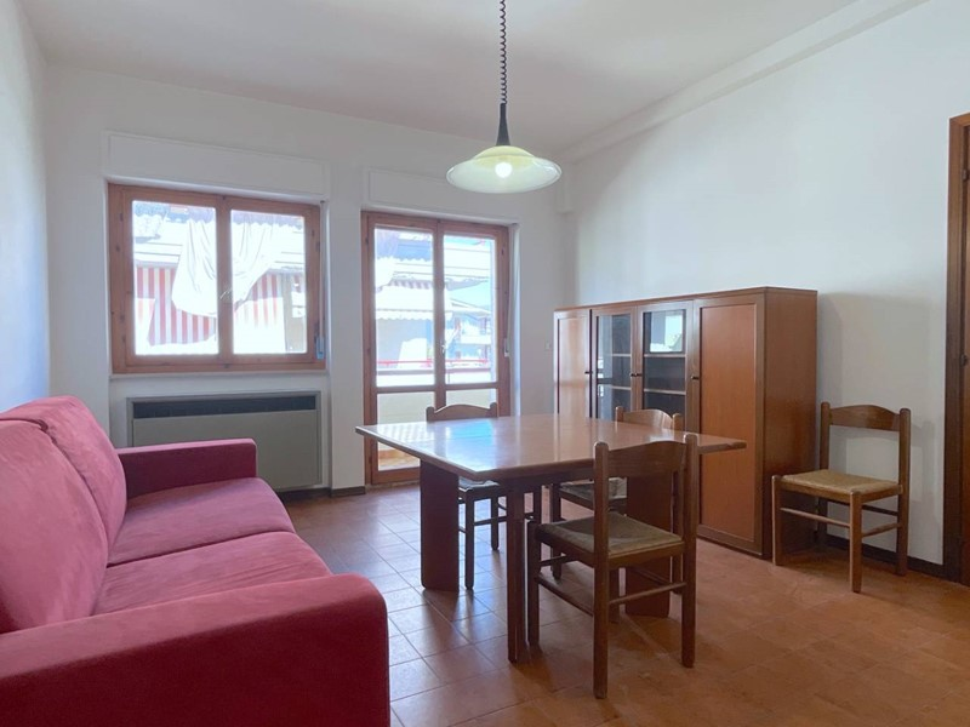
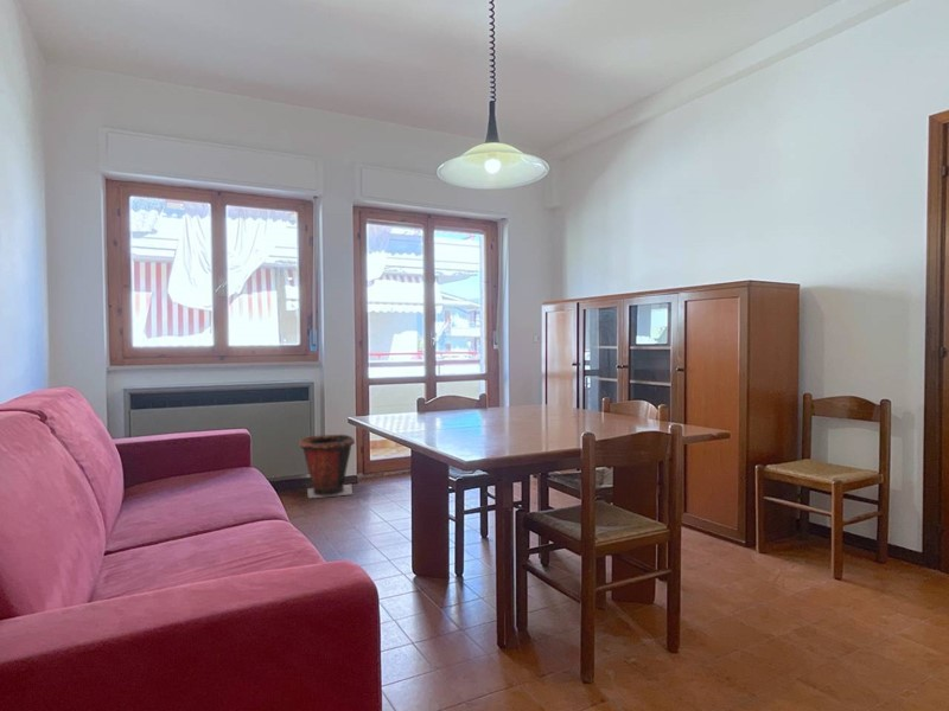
+ waste bin [298,434,356,499]
